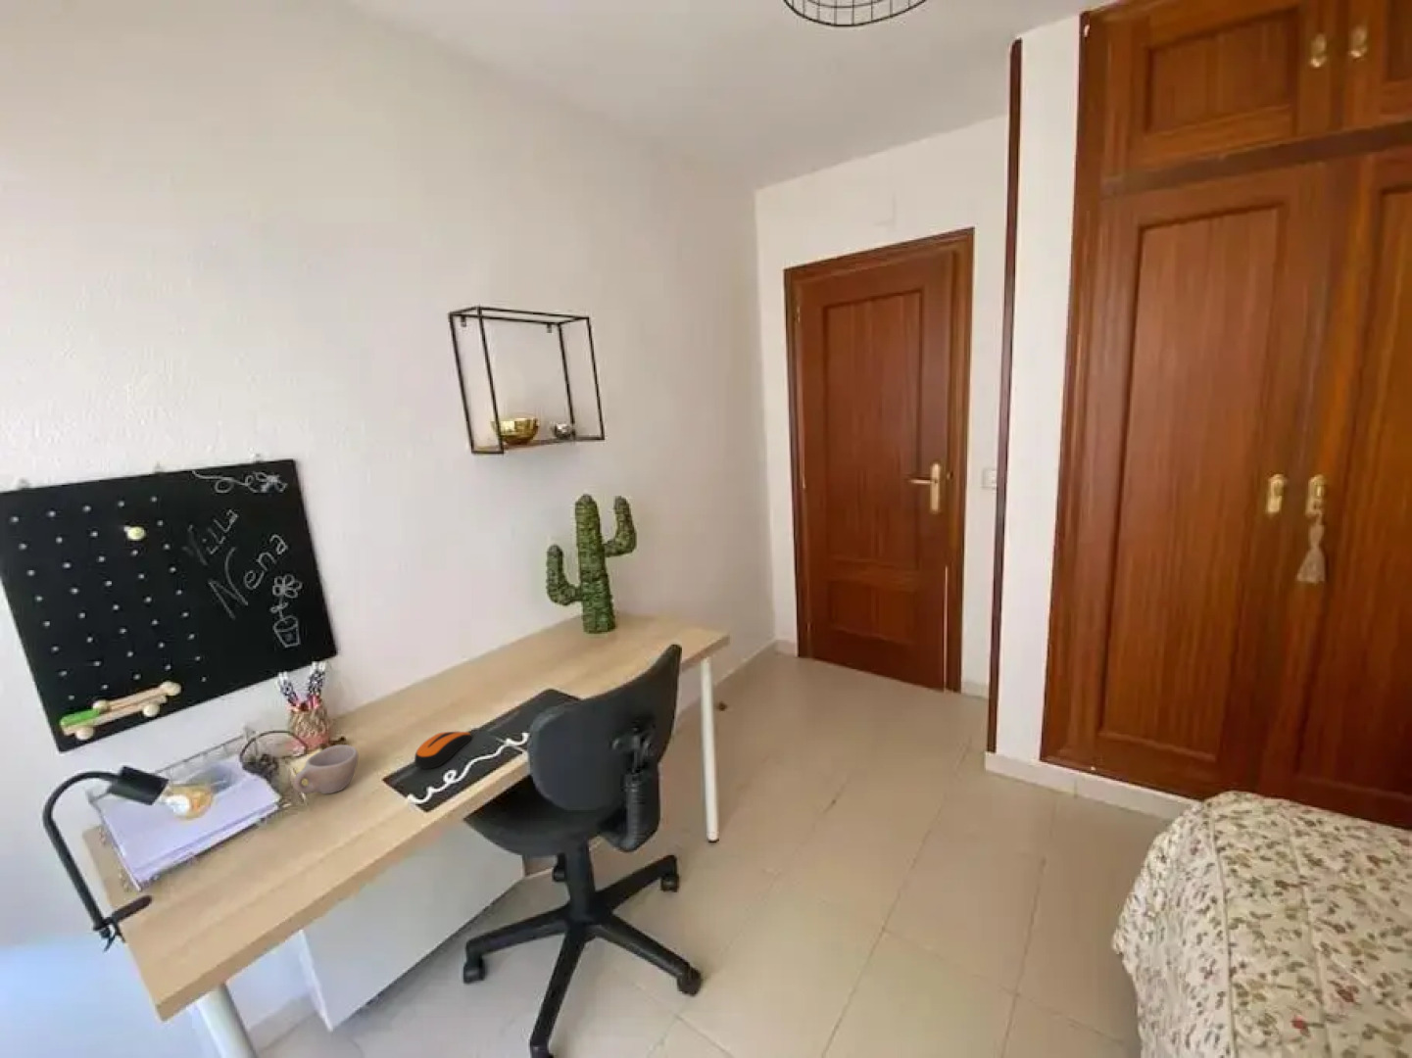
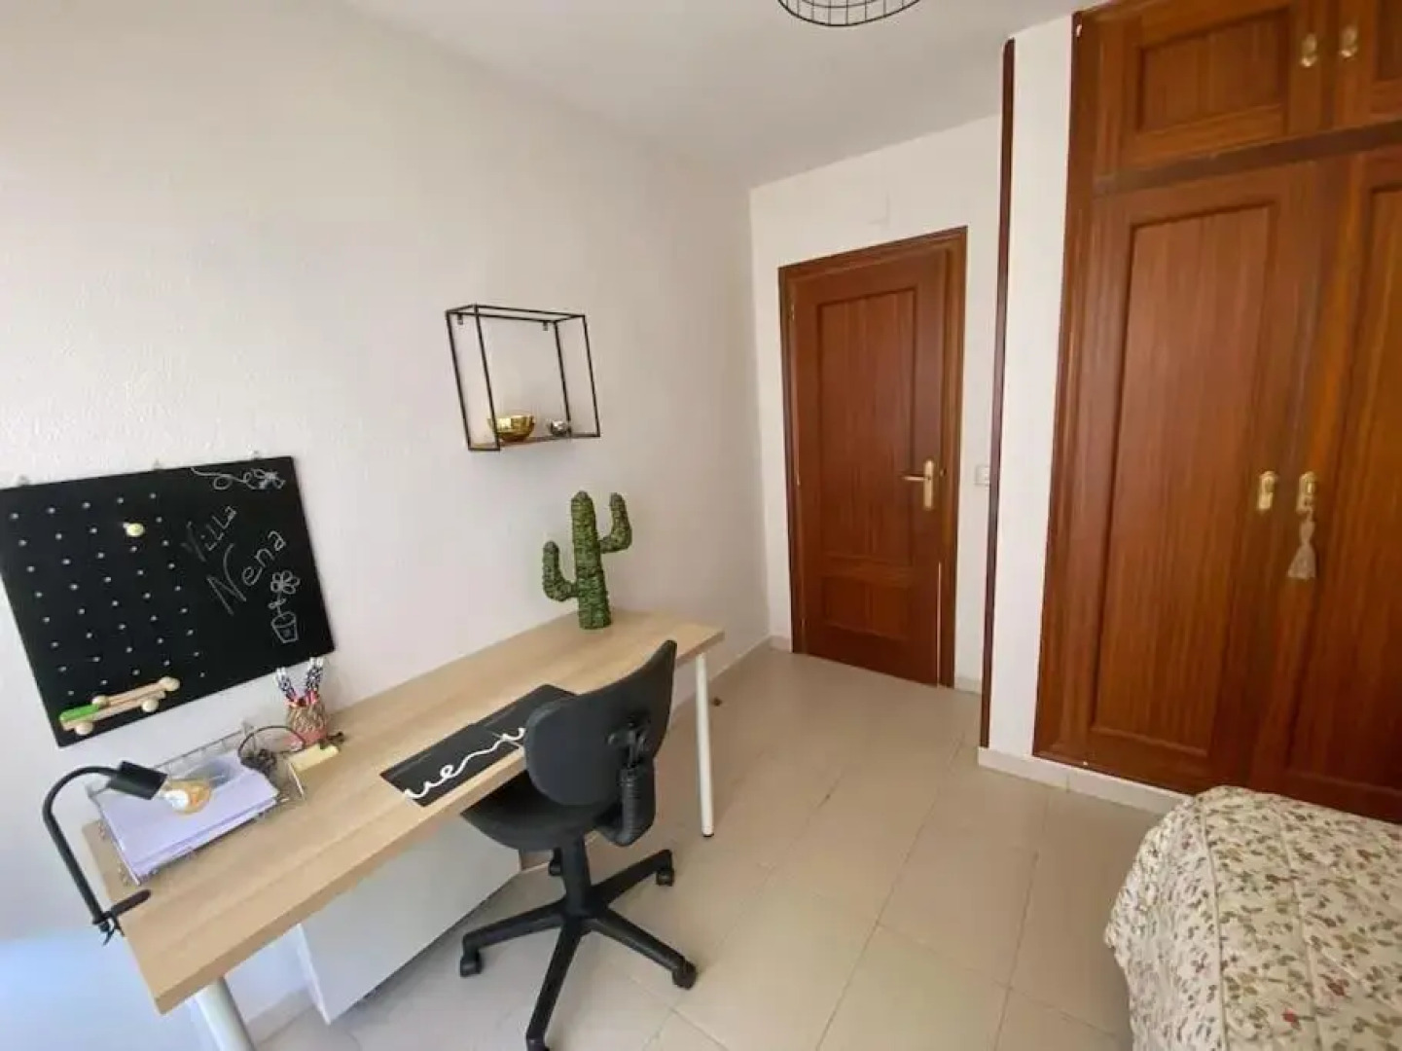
- computer mouse [414,731,473,770]
- cup [292,743,359,795]
